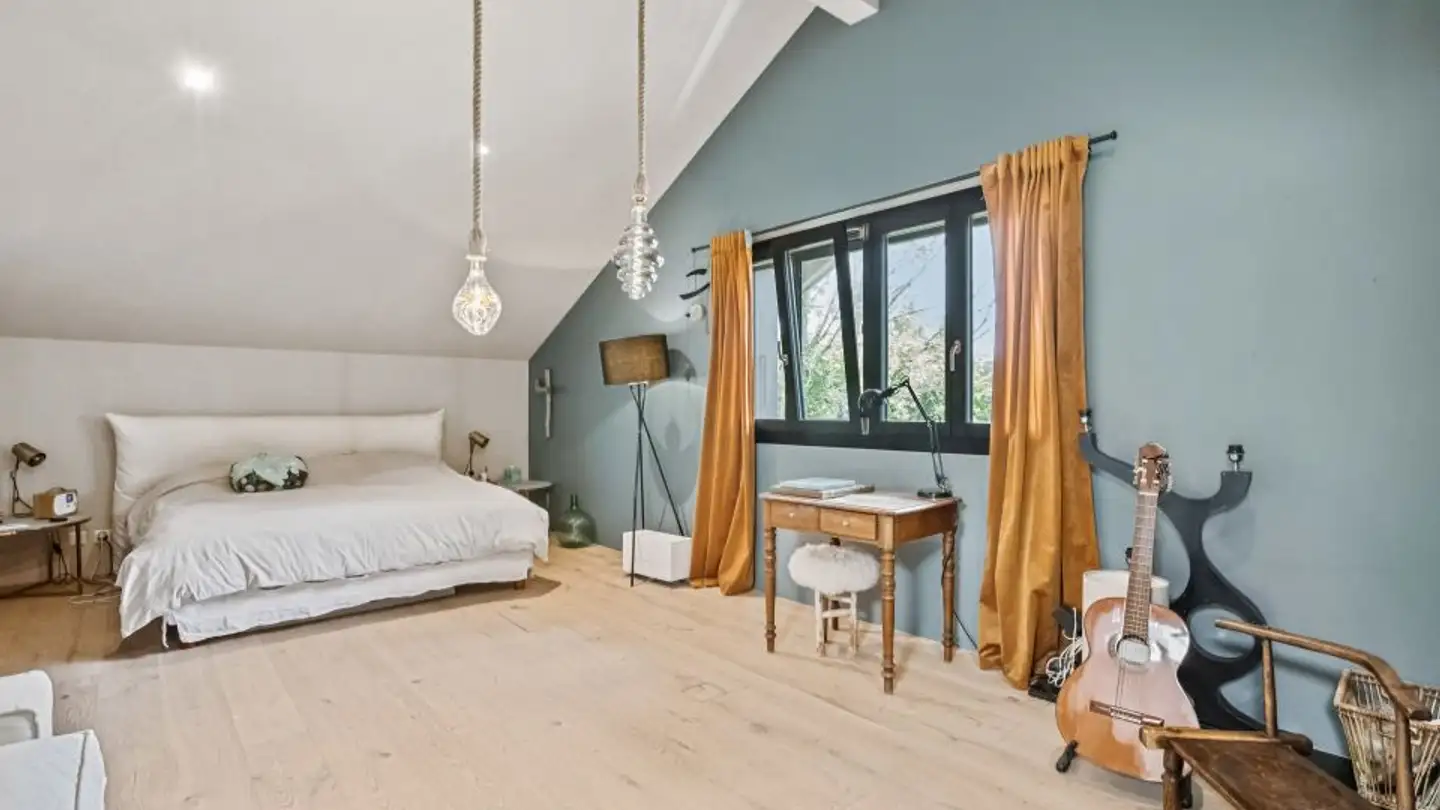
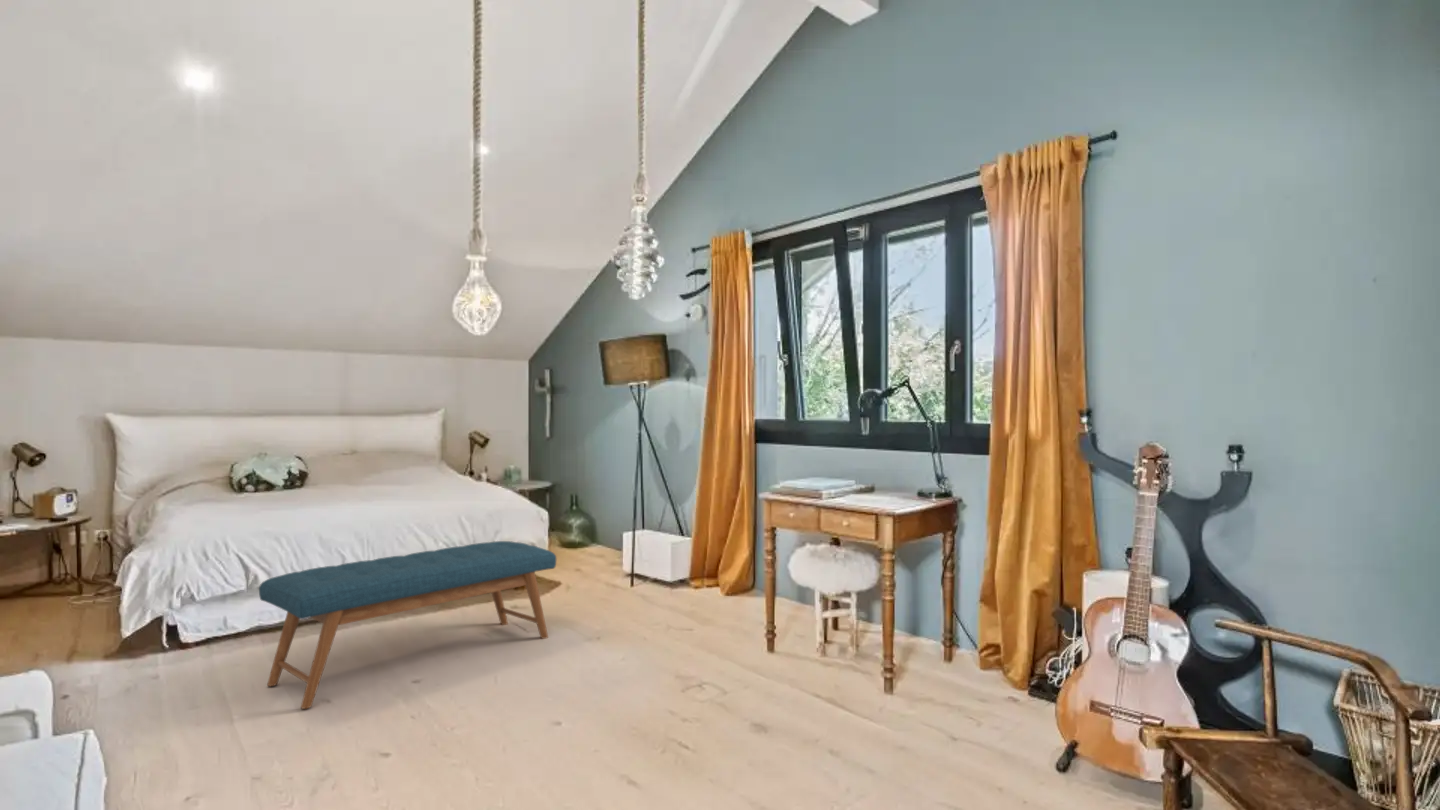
+ bench [258,540,557,710]
